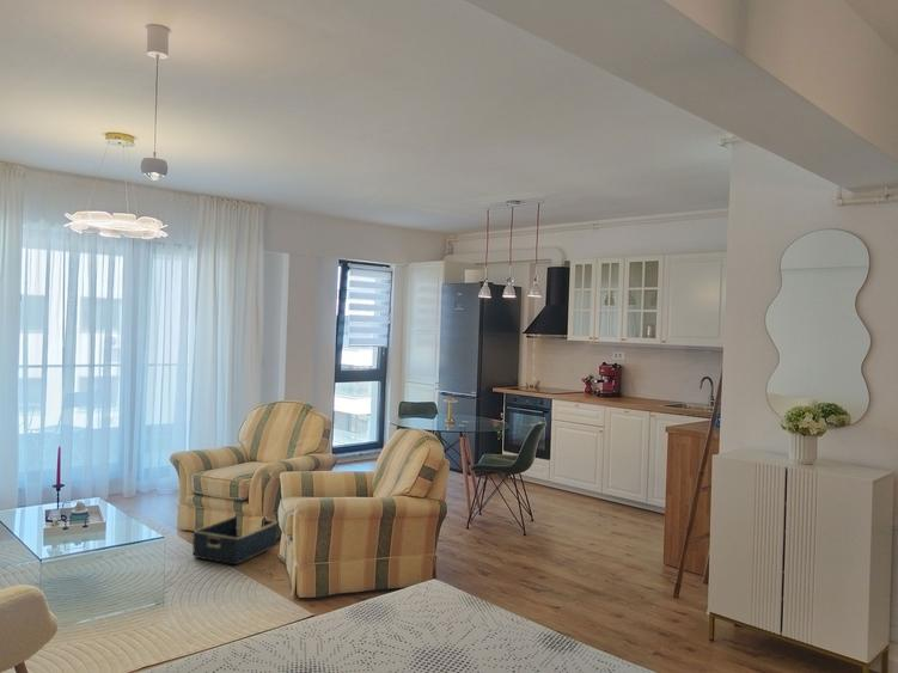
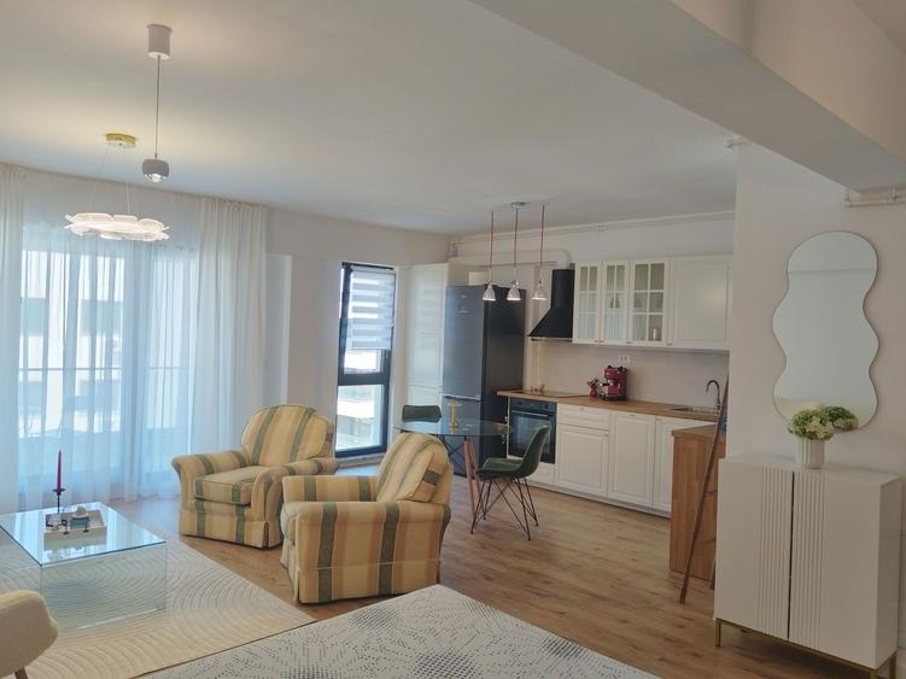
- basket [191,515,279,565]
